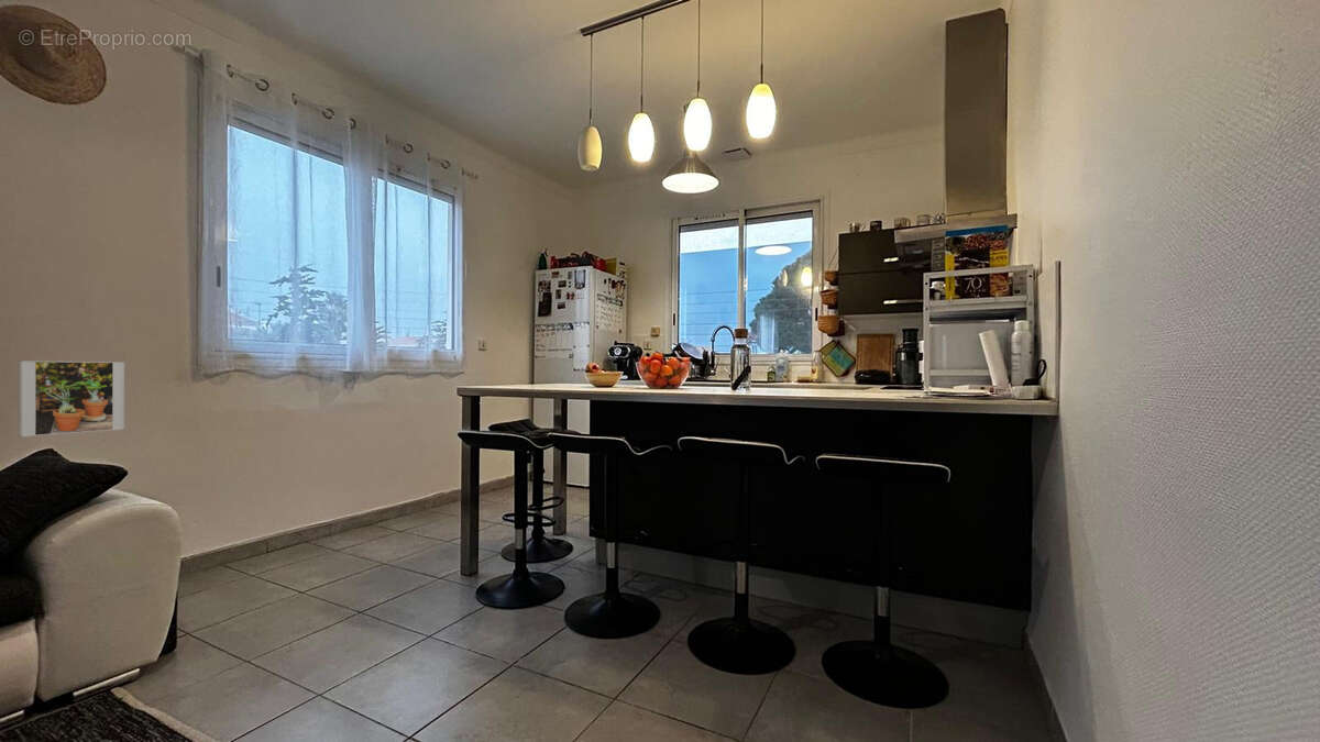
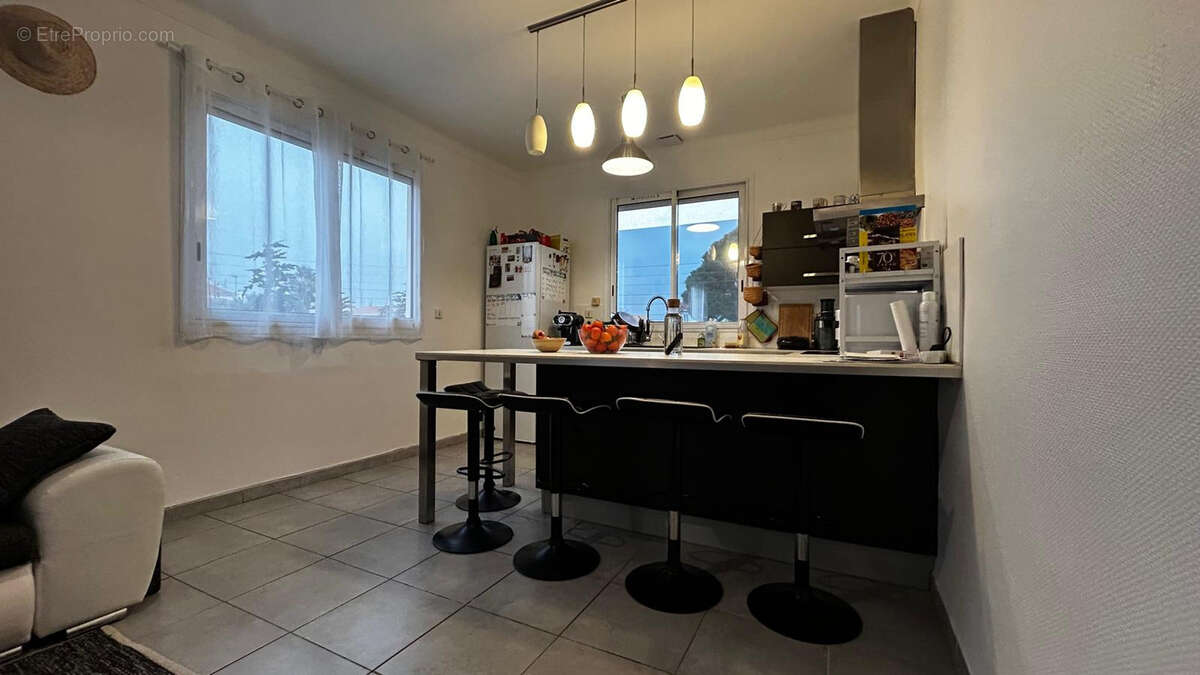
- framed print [18,359,125,439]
